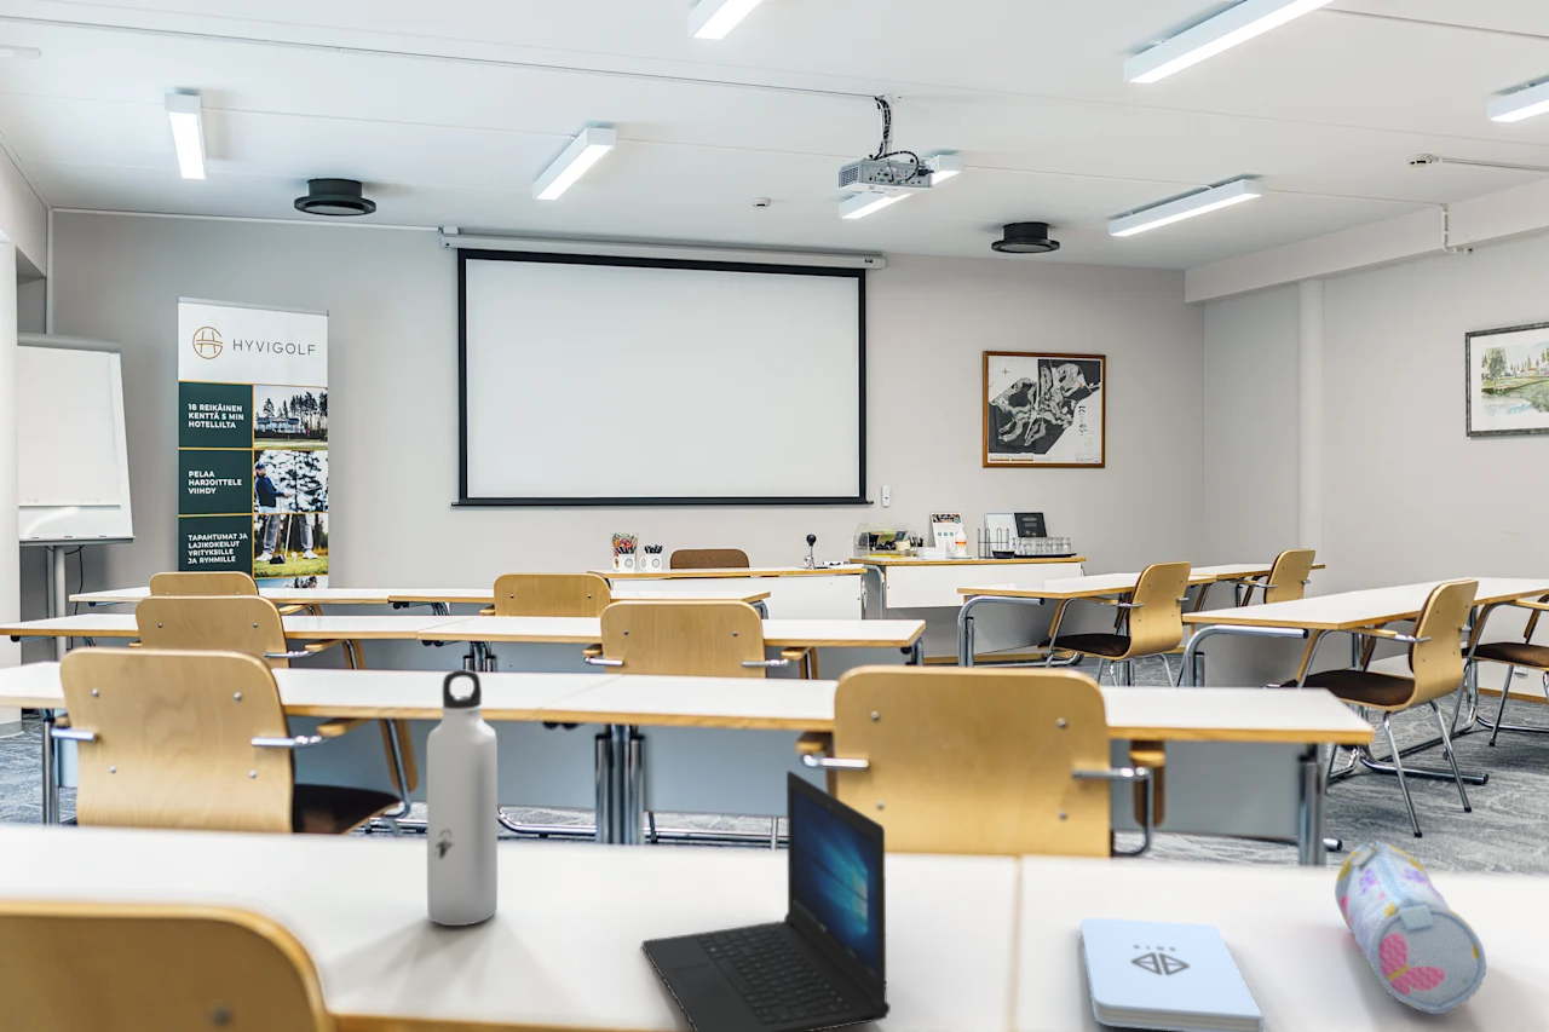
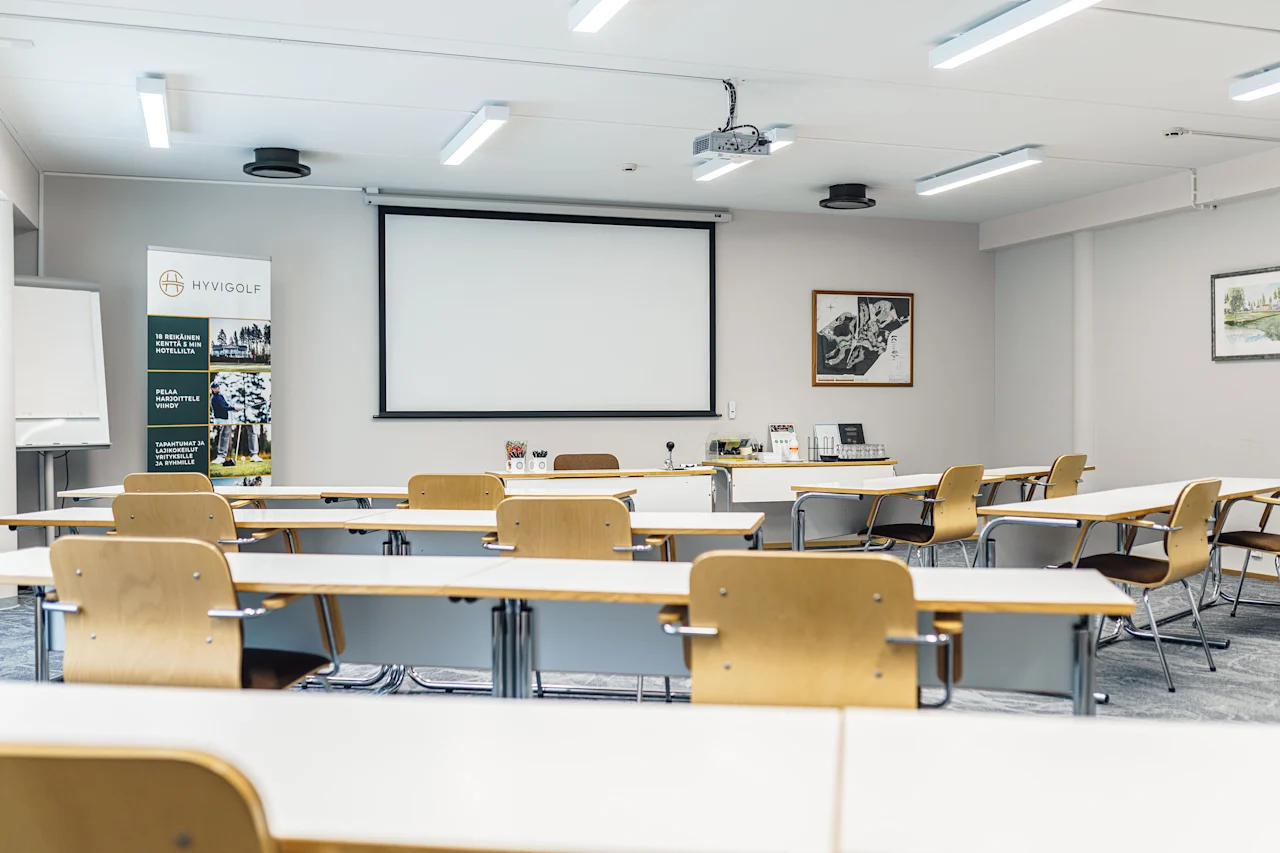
- laptop [641,769,892,1032]
- notepad [1079,917,1263,1032]
- pencil case [1334,840,1487,1015]
- water bottle [426,669,499,927]
